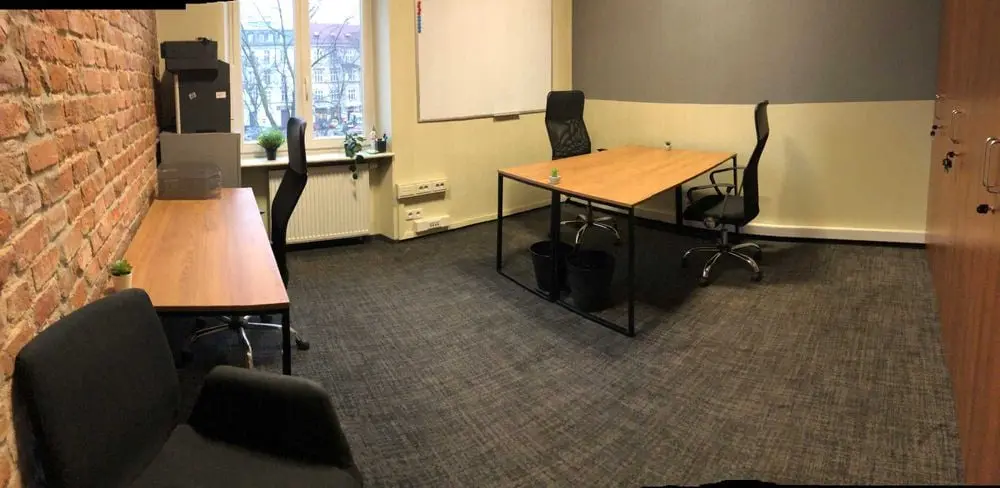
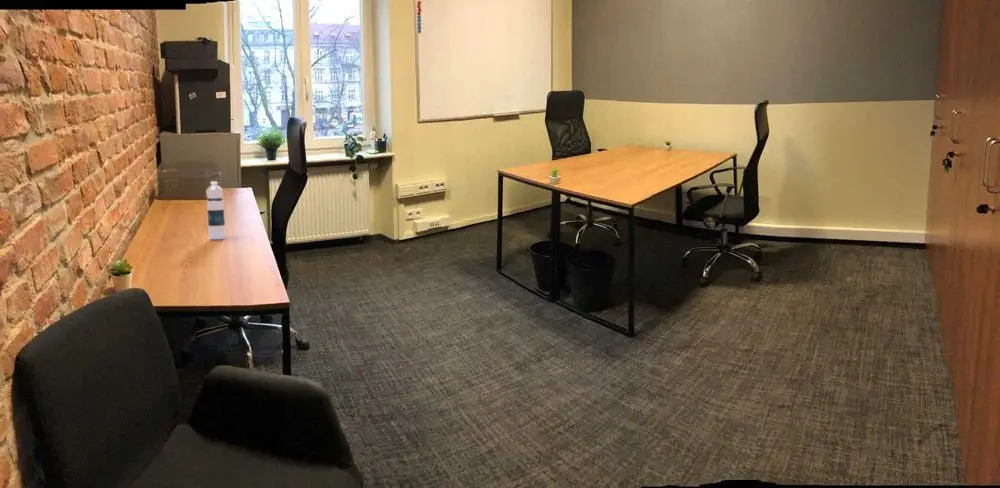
+ water bottle [205,181,226,240]
